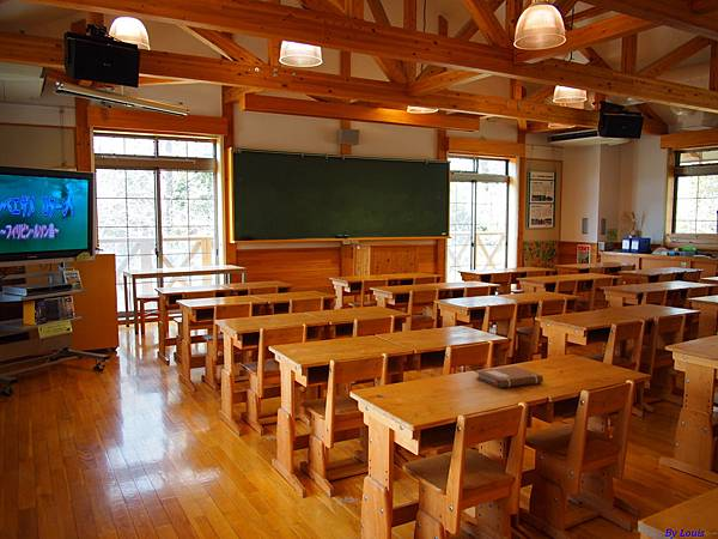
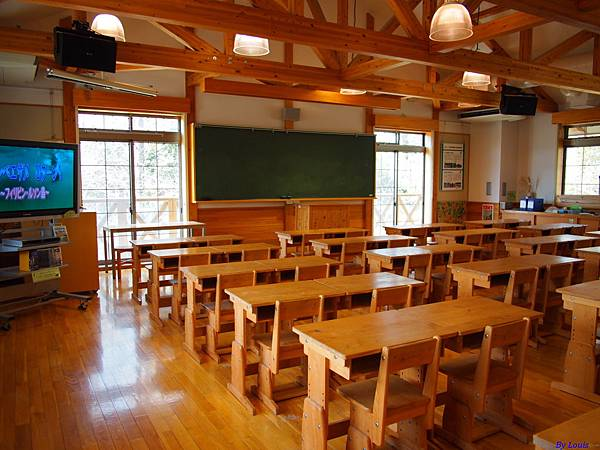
- notebook [475,365,544,389]
